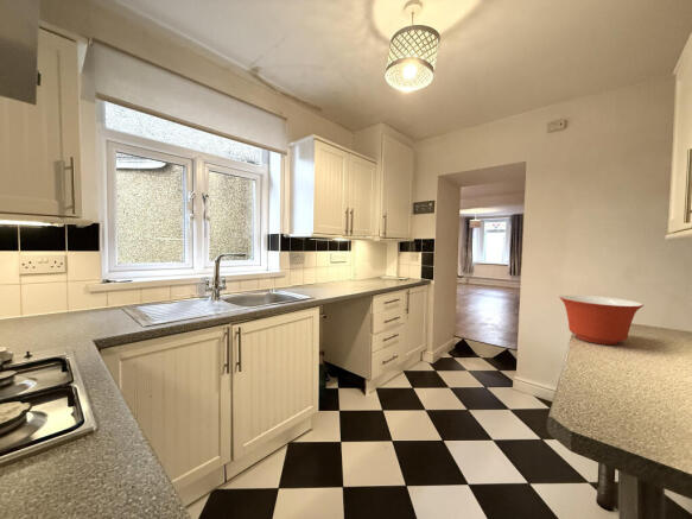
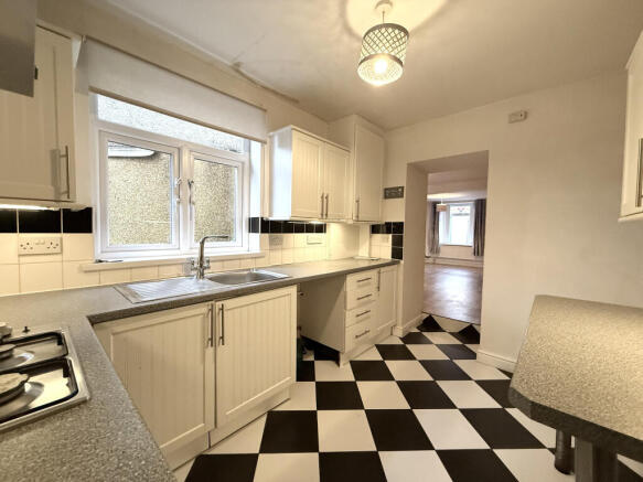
- mixing bowl [558,293,645,346]
